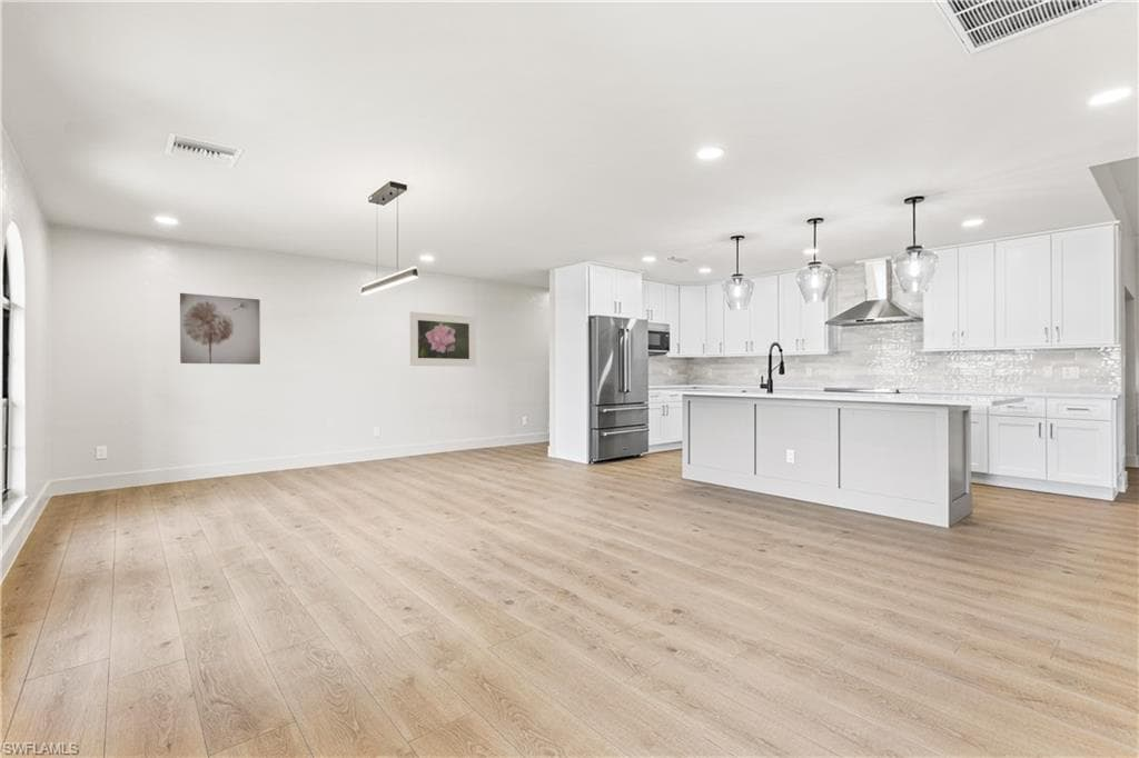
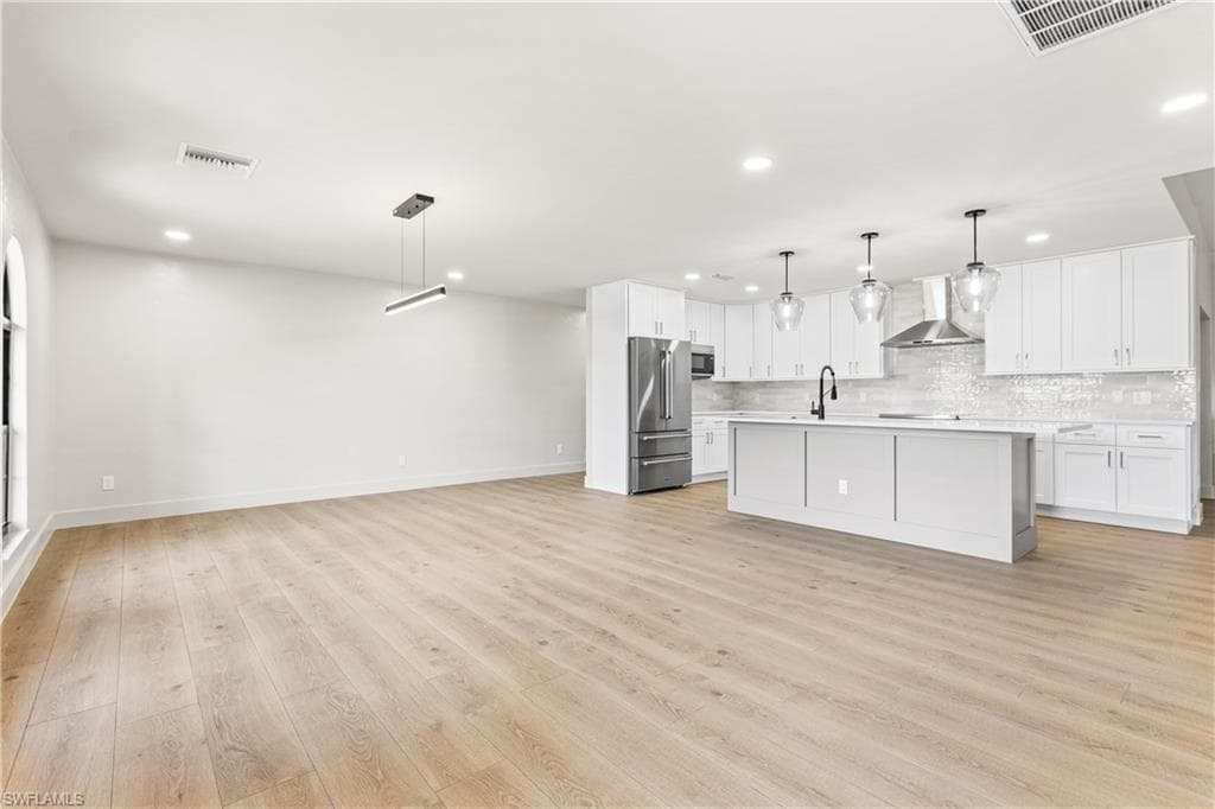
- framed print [409,311,477,368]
- wall art [179,292,261,366]
